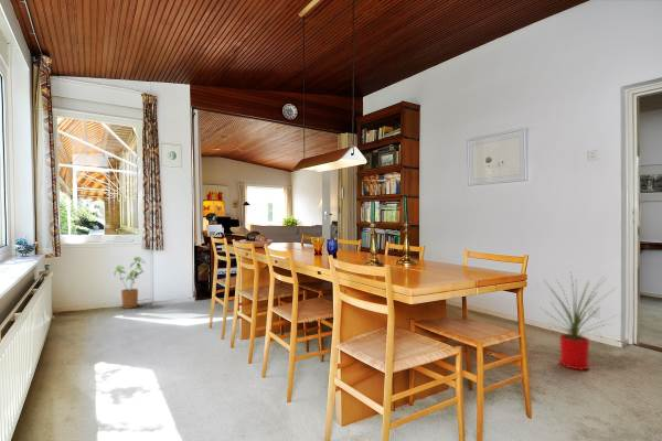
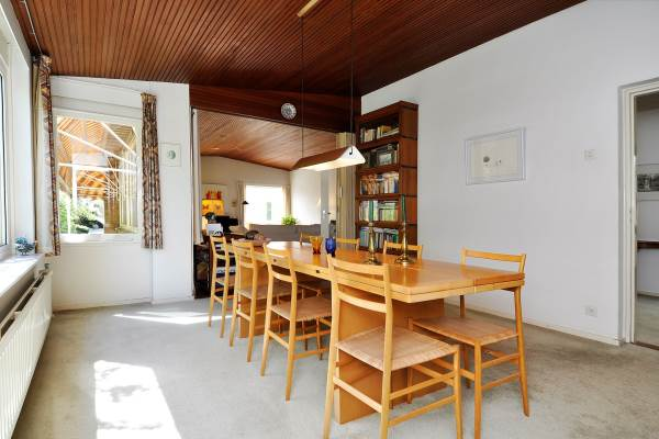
- house plant [534,272,617,372]
- house plant [113,256,147,310]
